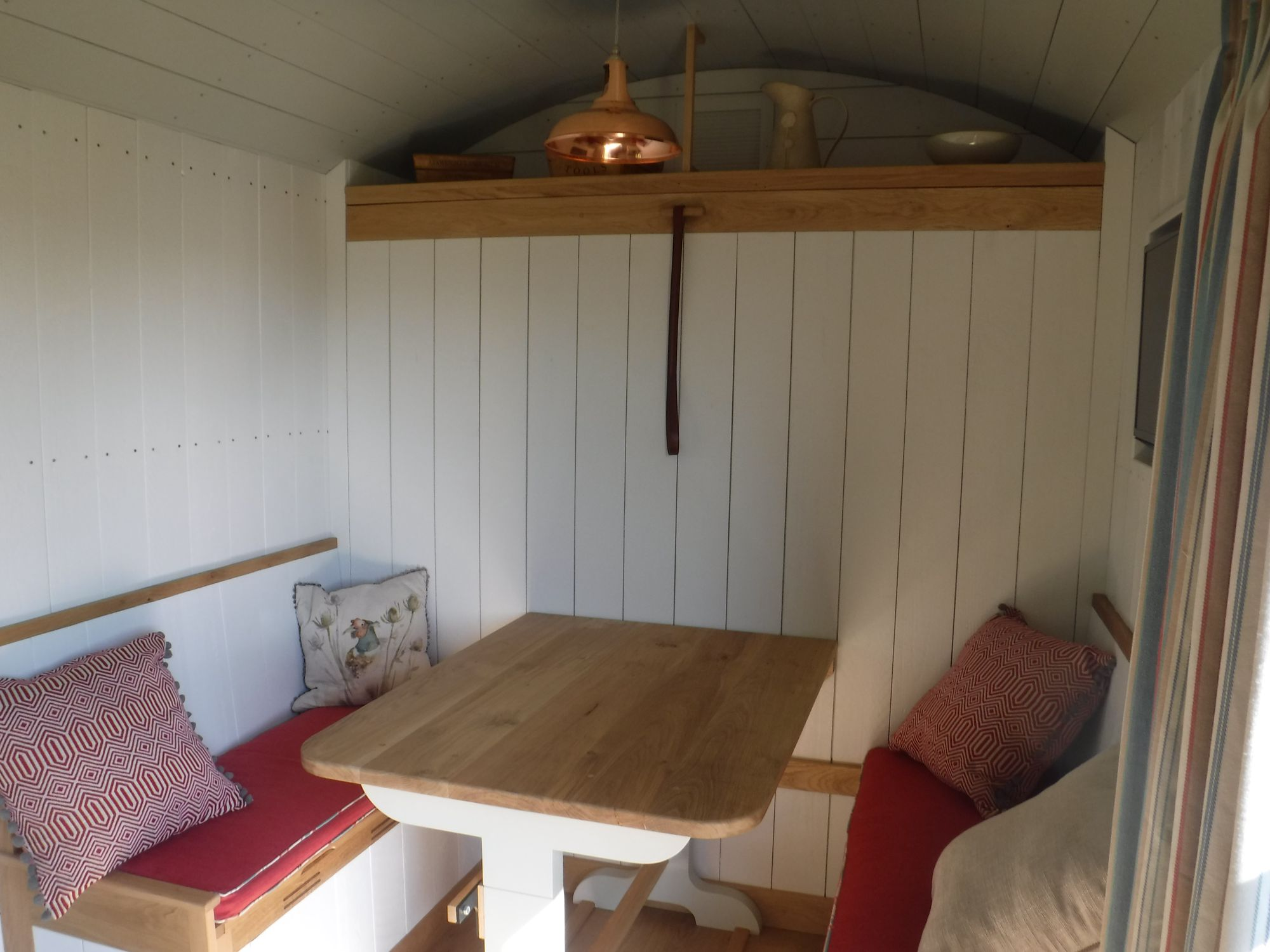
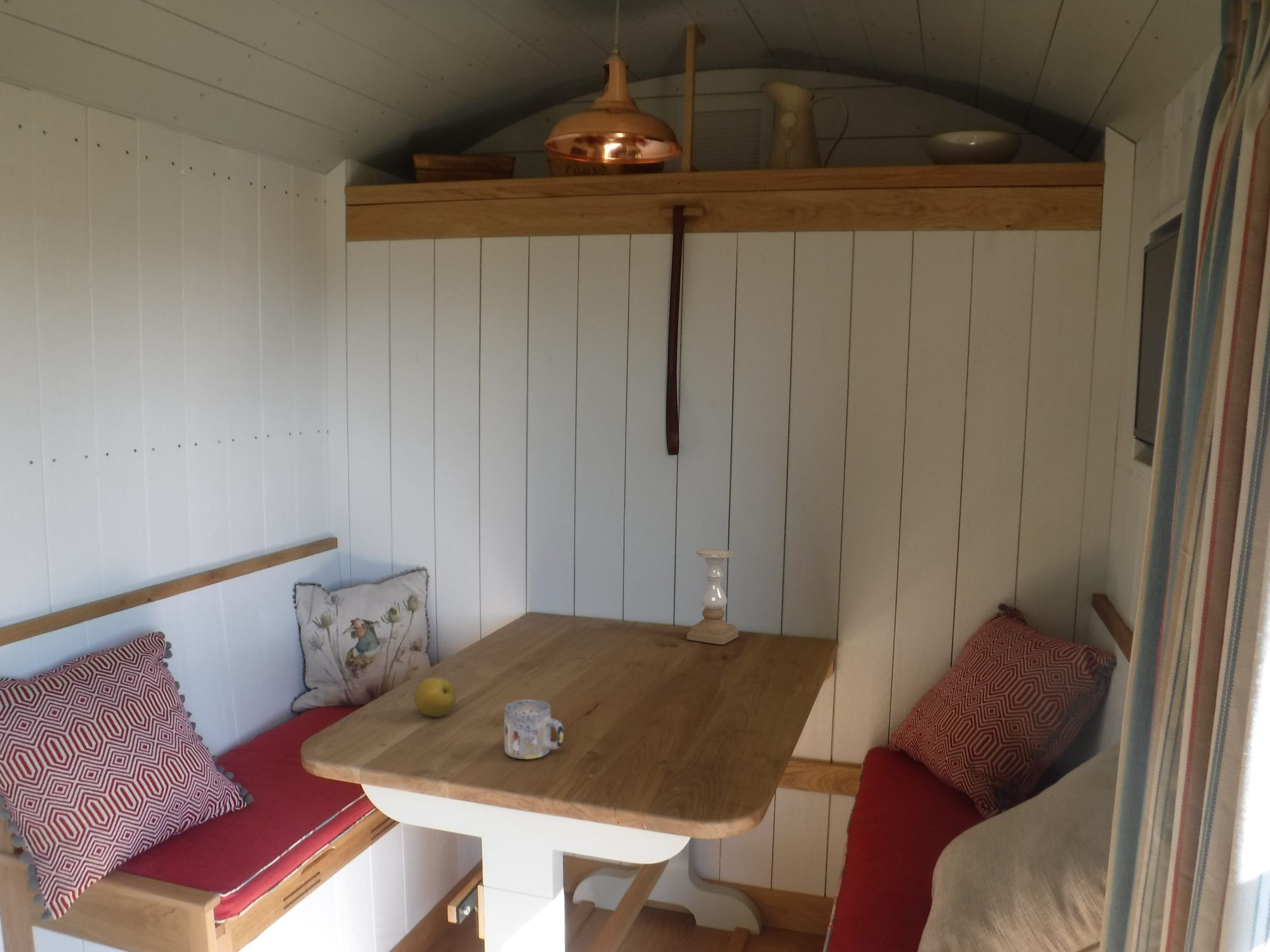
+ mug [504,699,565,760]
+ candle holder [686,548,739,645]
+ fruit [413,677,457,718]
